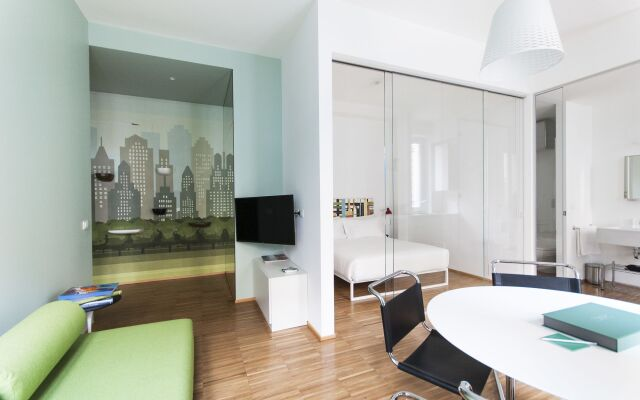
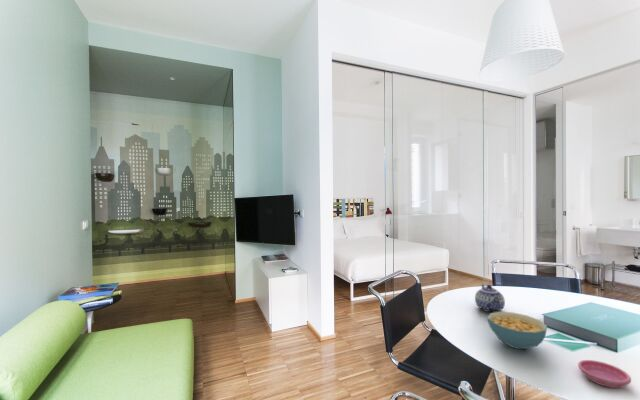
+ teapot [474,283,506,313]
+ cereal bowl [487,311,548,350]
+ saucer [577,359,632,389]
